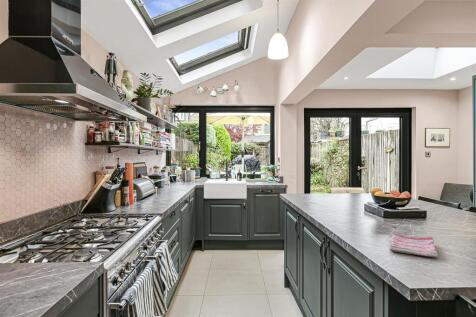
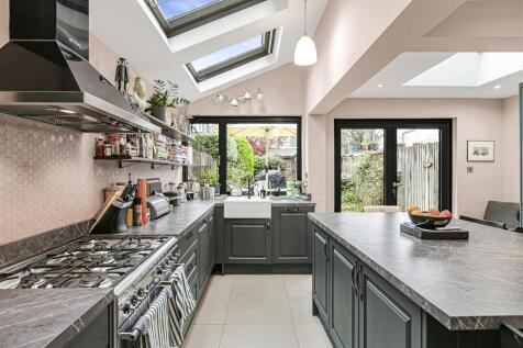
- dish towel [389,233,439,259]
